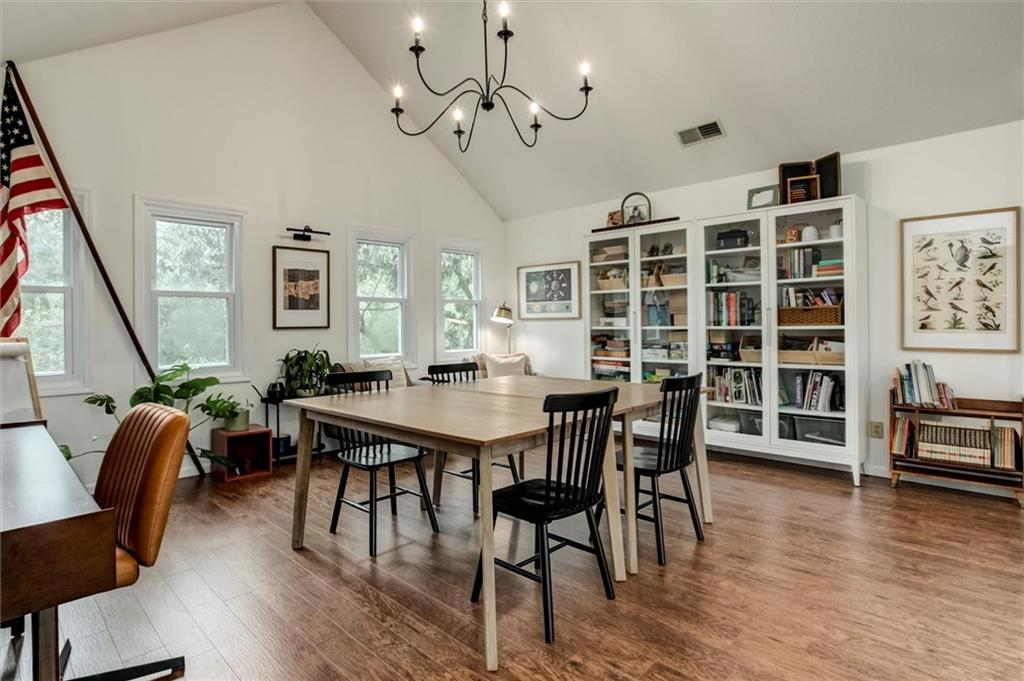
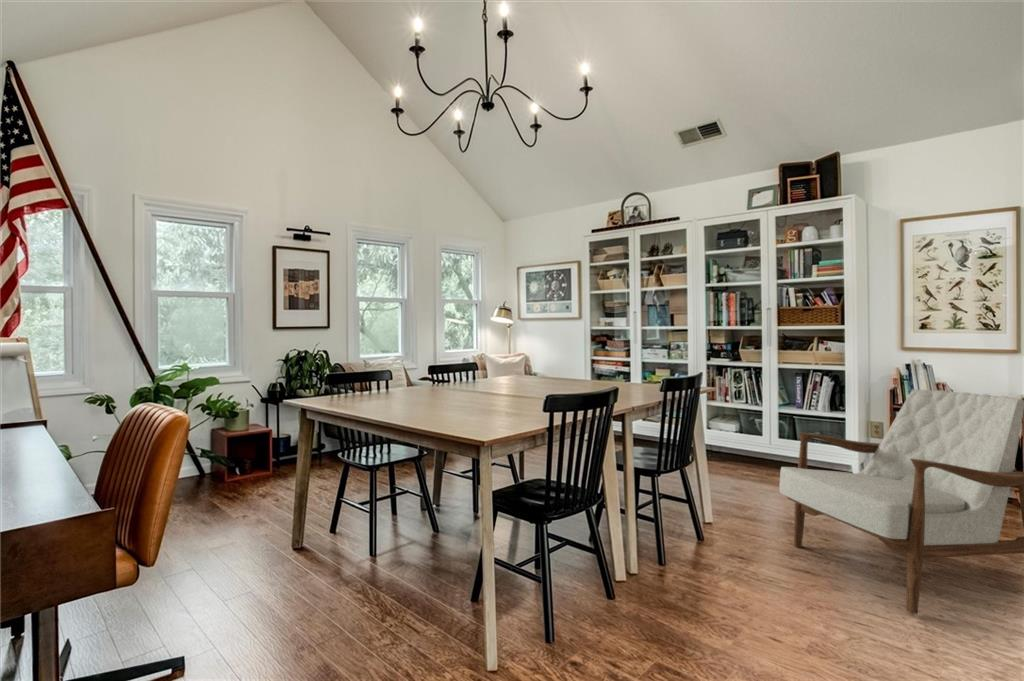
+ armchair [779,388,1024,615]
